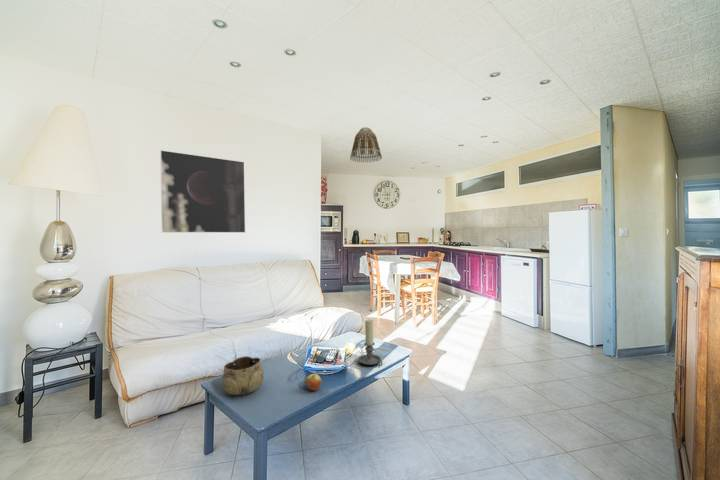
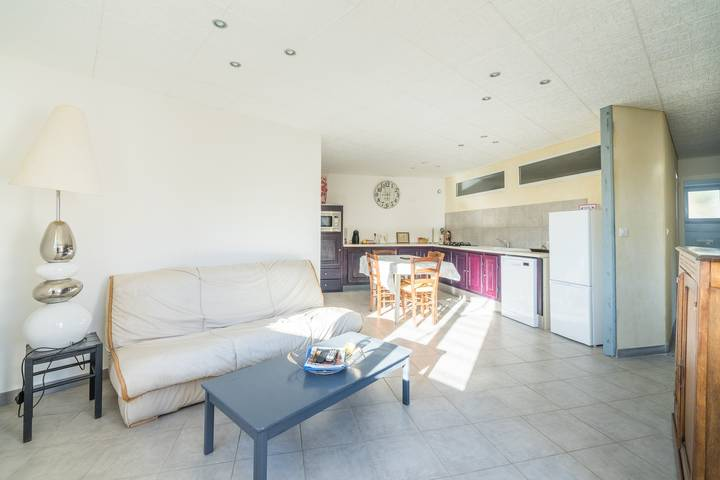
- candle holder [357,319,383,367]
- apple [304,373,322,392]
- lamp shade [349,126,383,163]
- decorative bowl [221,355,265,396]
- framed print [159,149,246,234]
